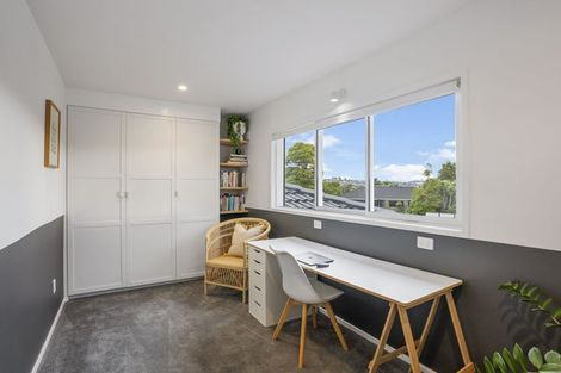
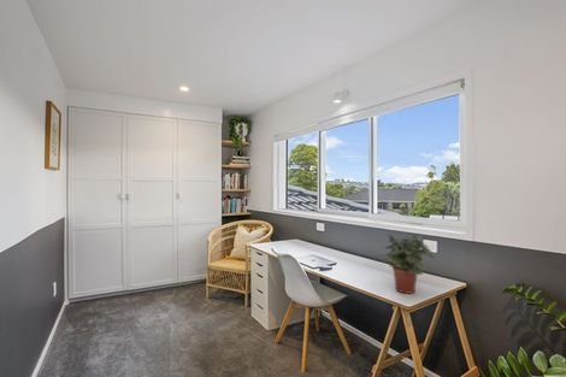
+ potted plant [379,232,435,295]
